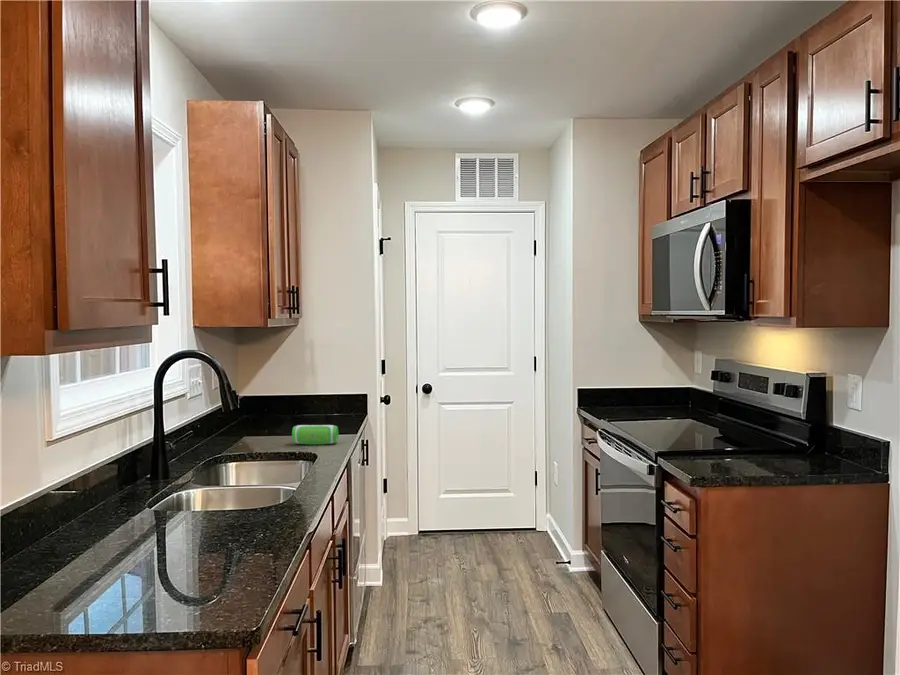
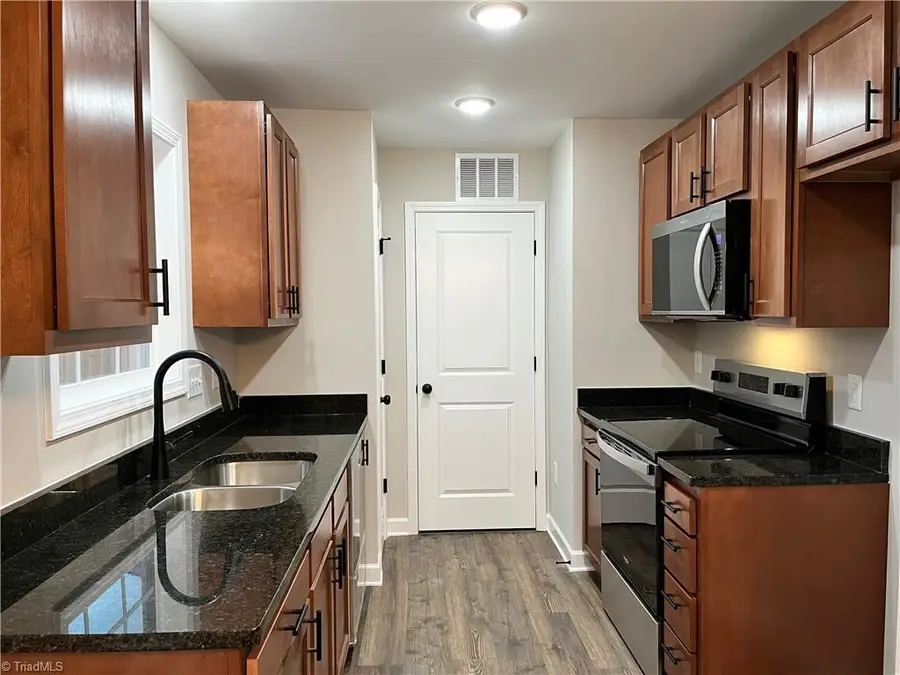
- speaker [291,424,339,445]
